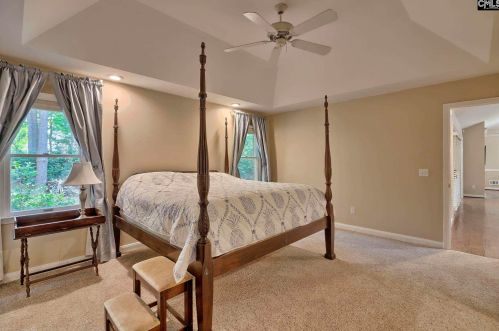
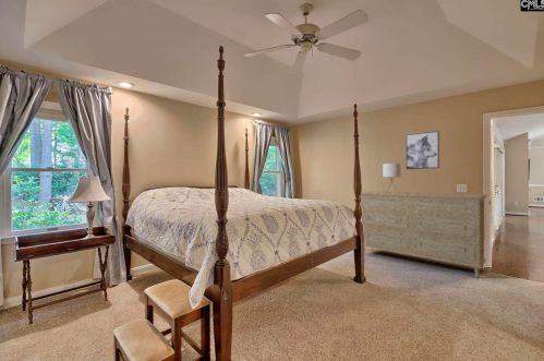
+ wall art [406,130,440,170]
+ dresser [360,191,488,279]
+ lamp [382,163,401,193]
